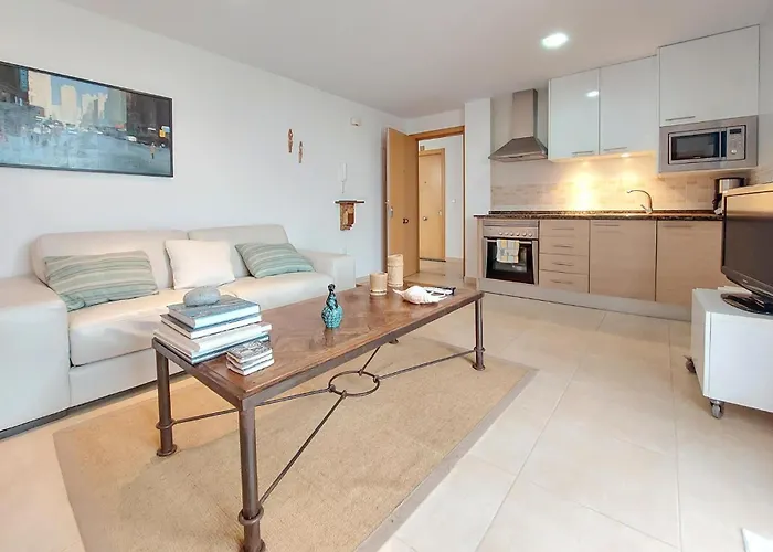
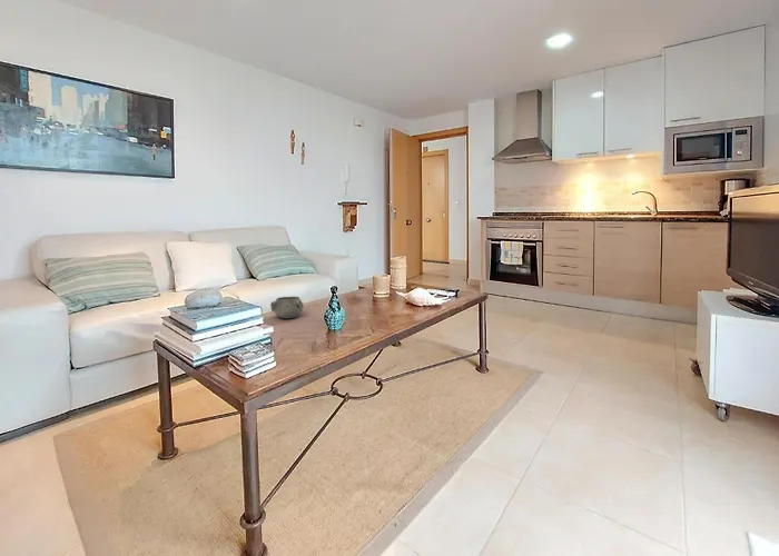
+ decorative bowl [269,296,305,319]
